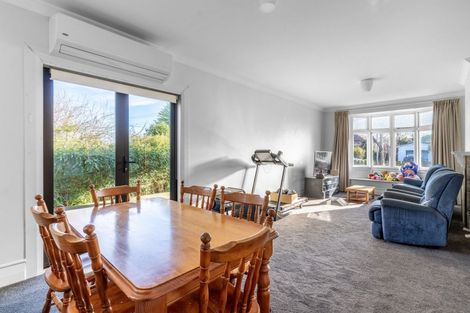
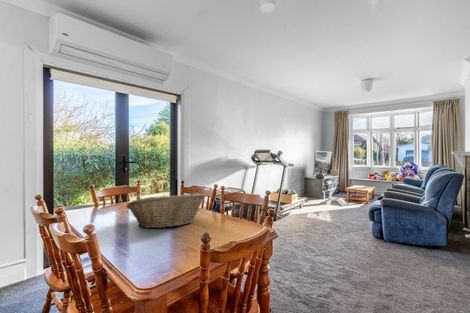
+ fruit basket [125,192,206,229]
